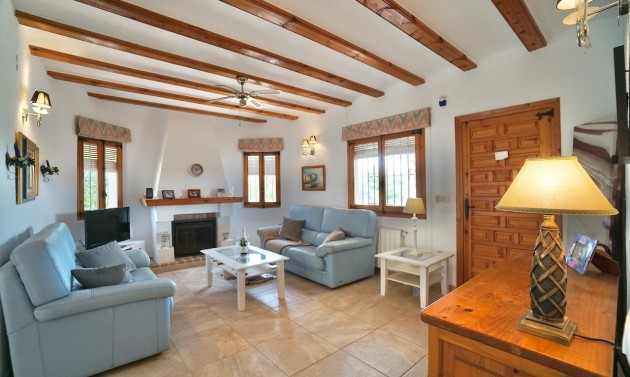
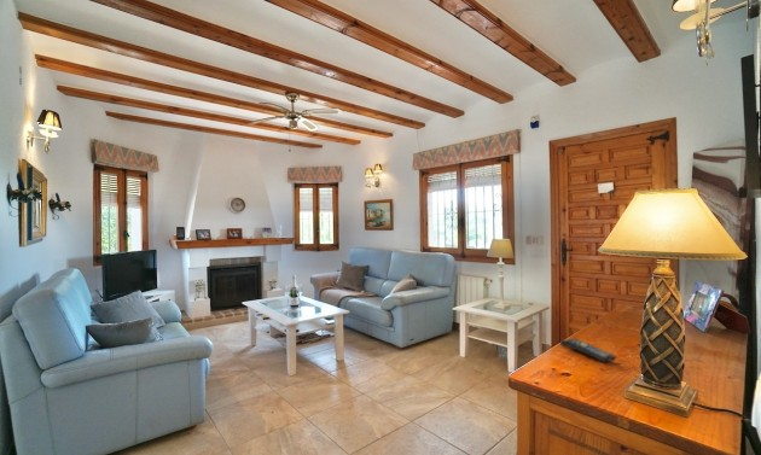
+ remote control [559,338,617,363]
